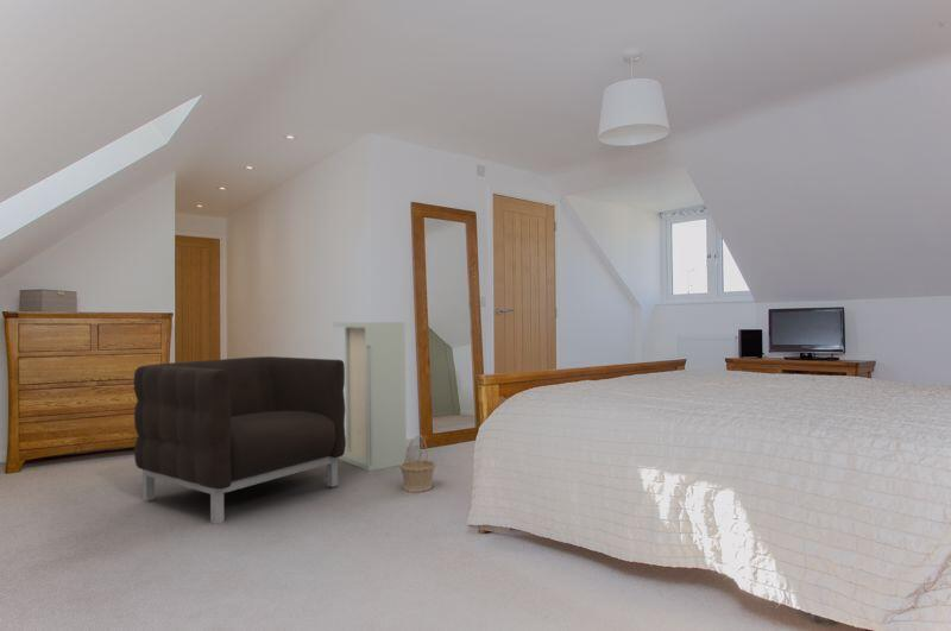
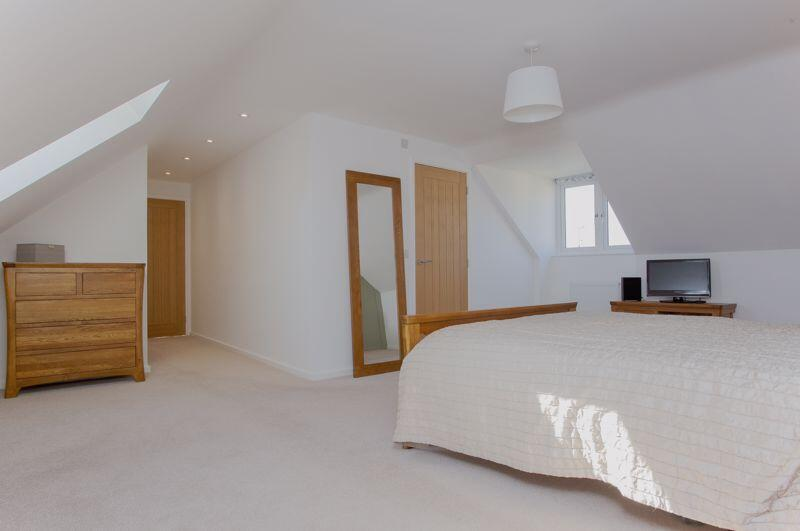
- storage cabinet [332,321,408,472]
- armchair [133,355,346,525]
- basket [398,434,436,493]
